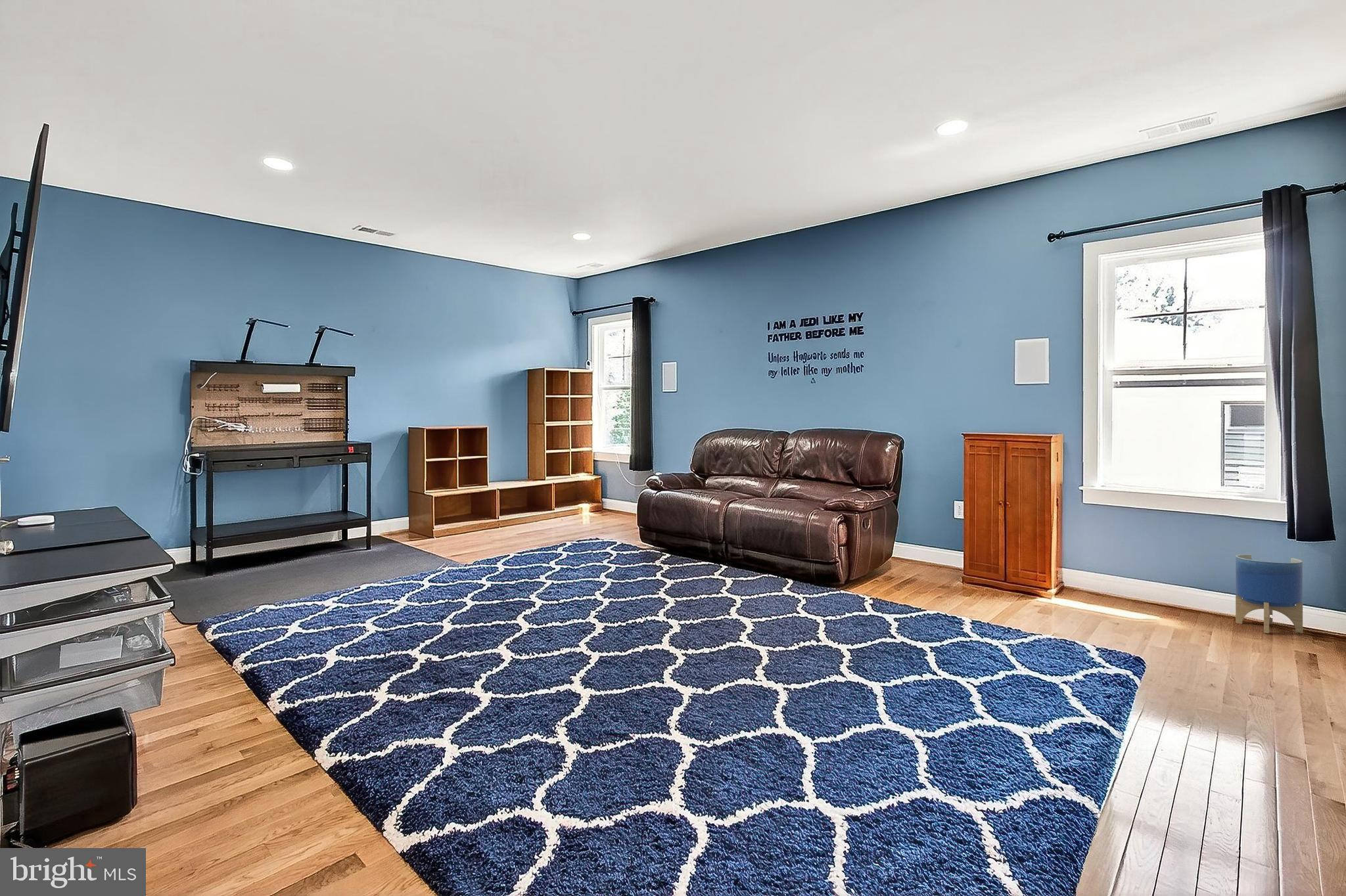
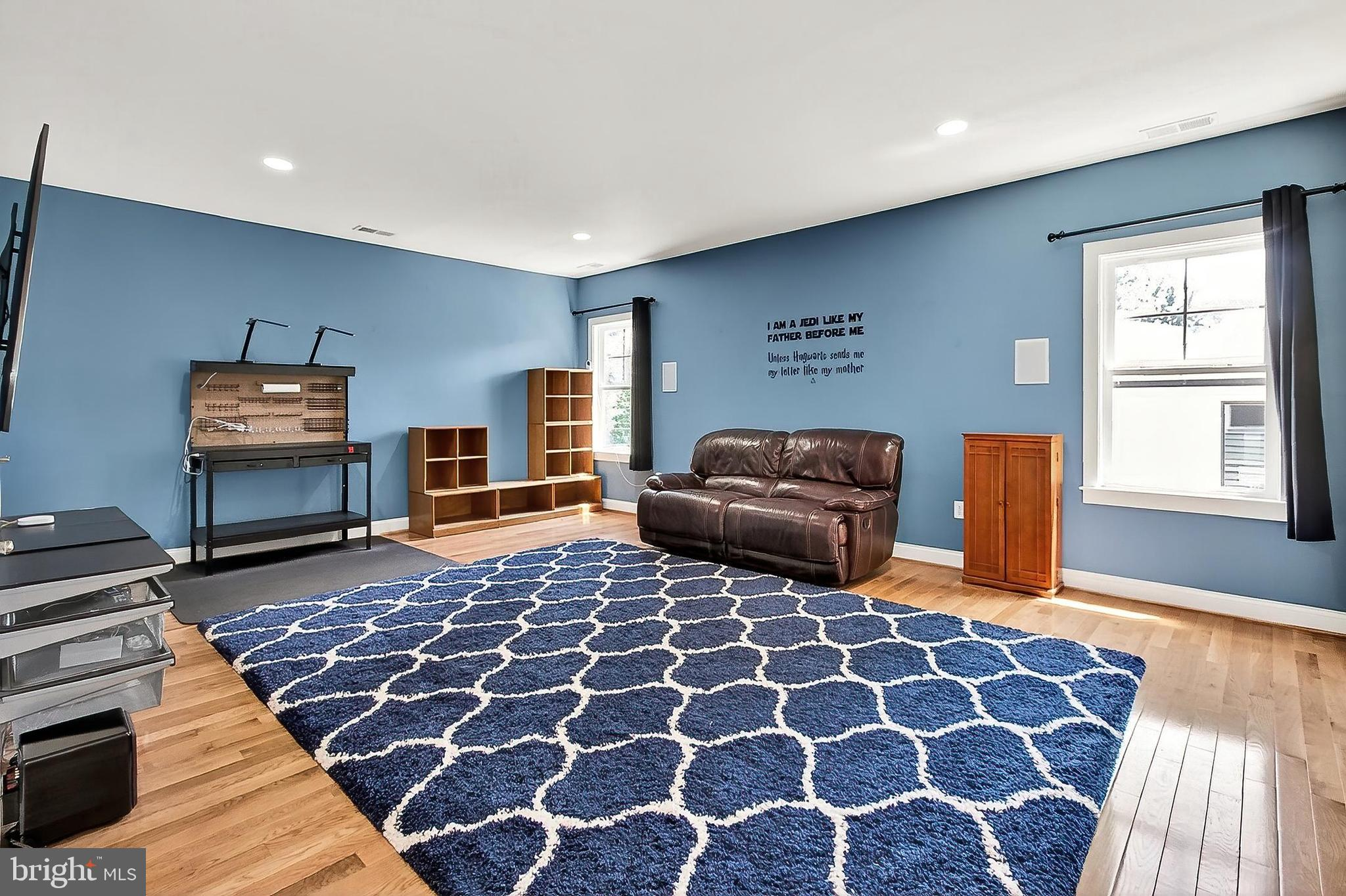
- planter [1235,554,1303,634]
